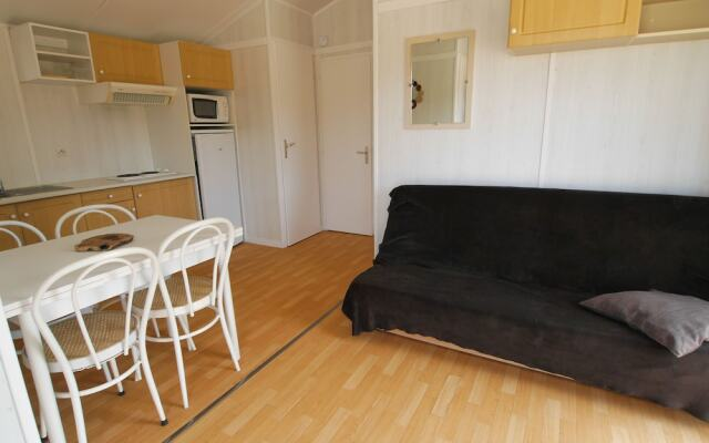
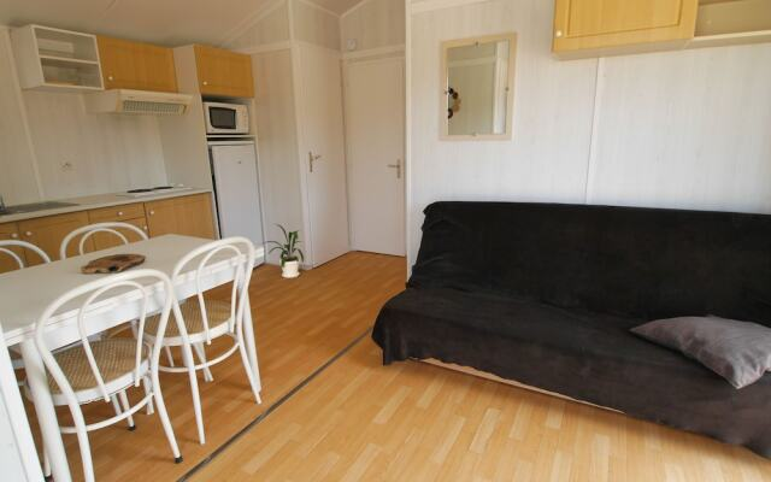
+ house plant [258,223,305,280]
